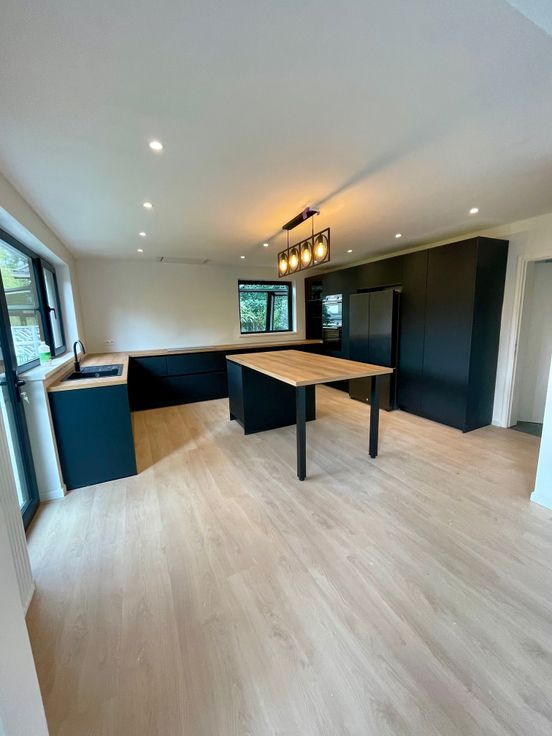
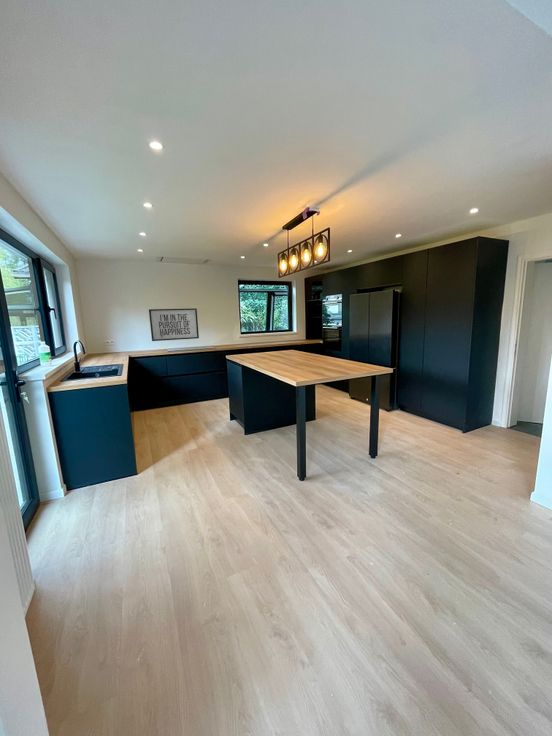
+ mirror [148,307,200,342]
